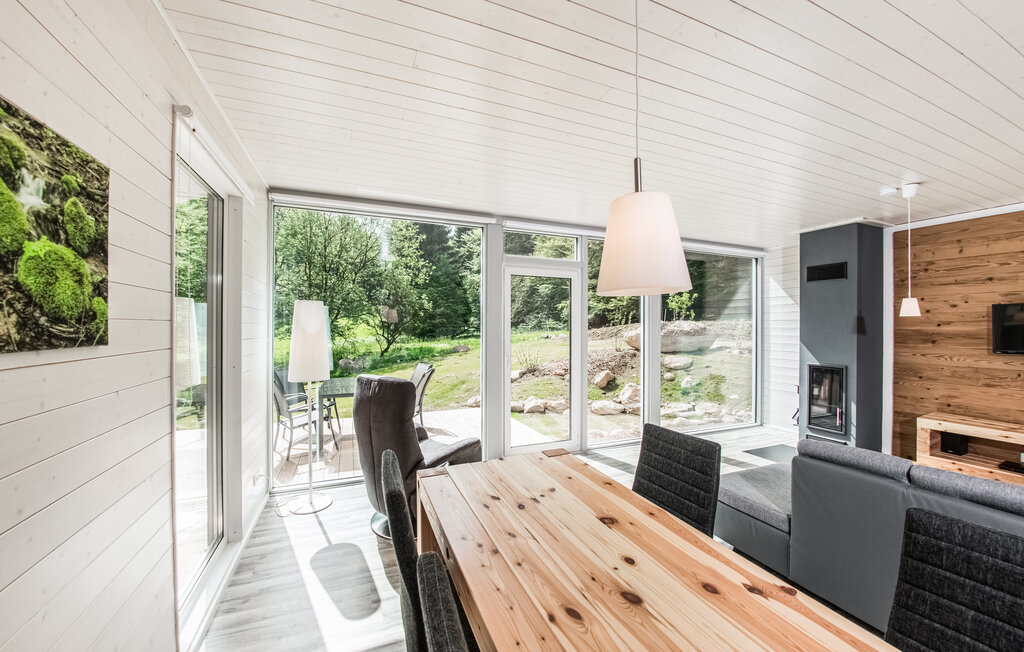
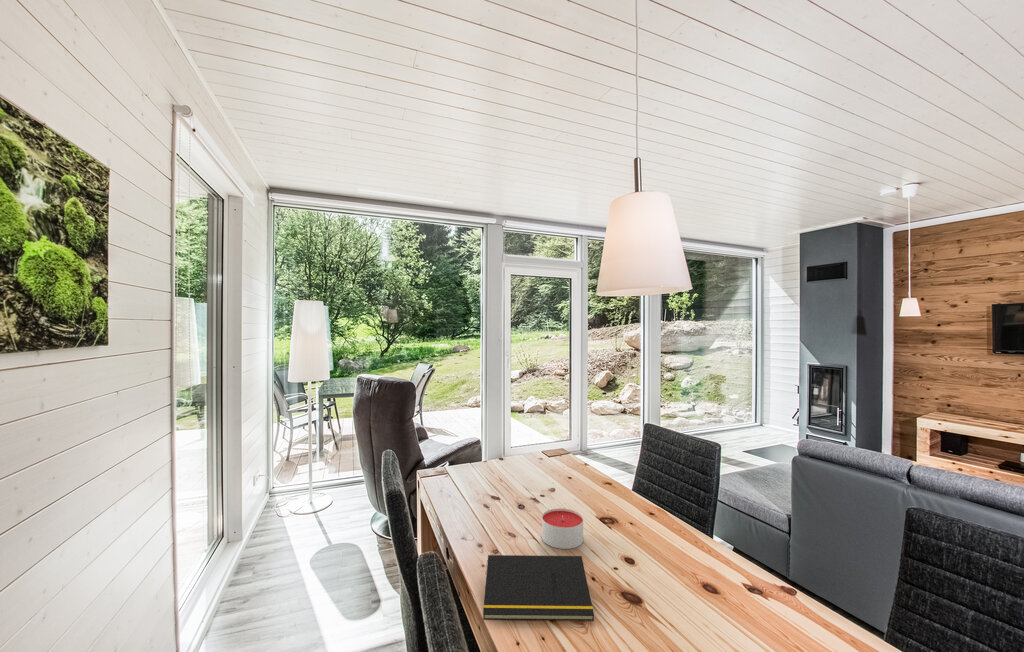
+ candle [541,507,584,550]
+ notepad [482,554,595,622]
